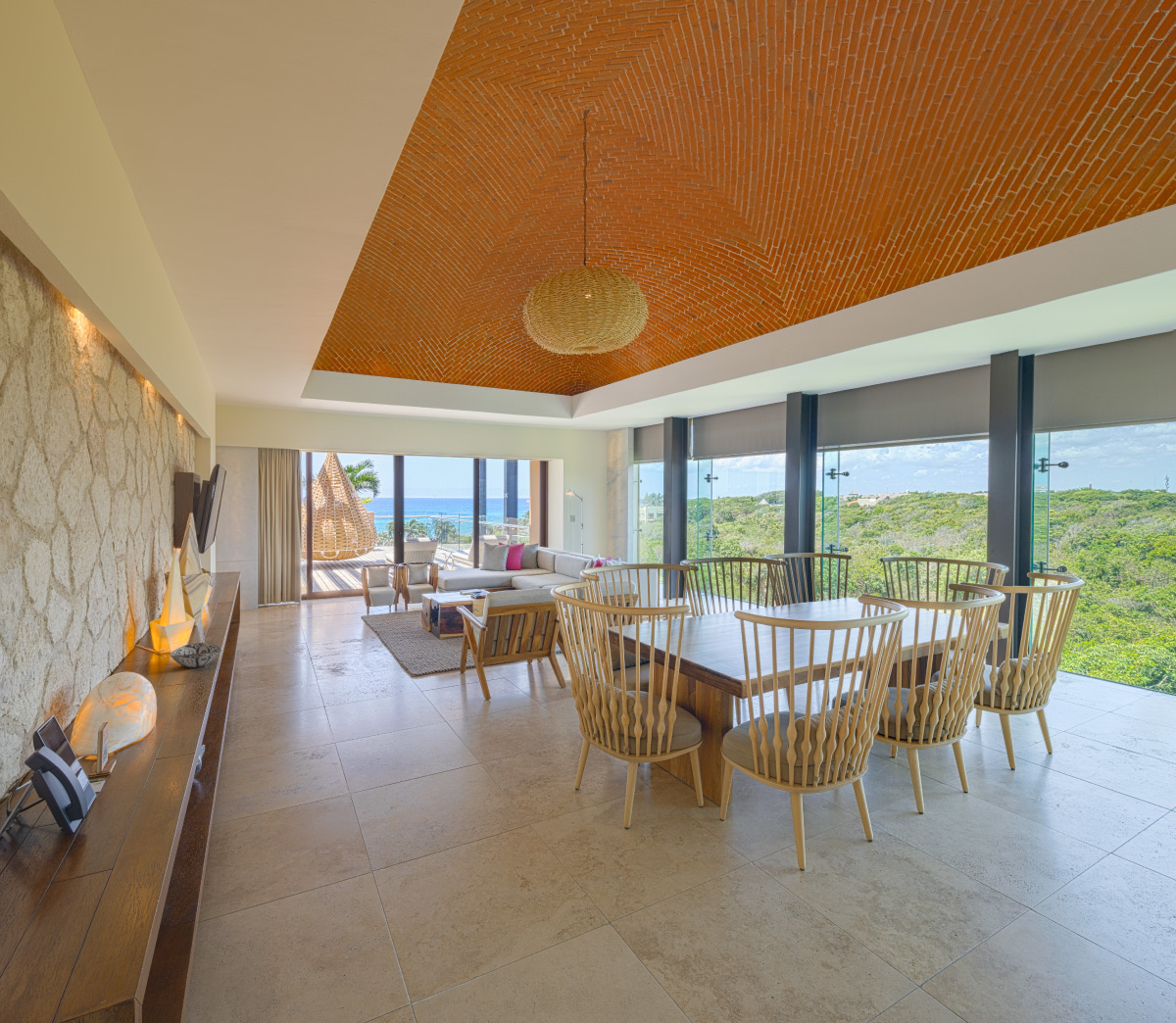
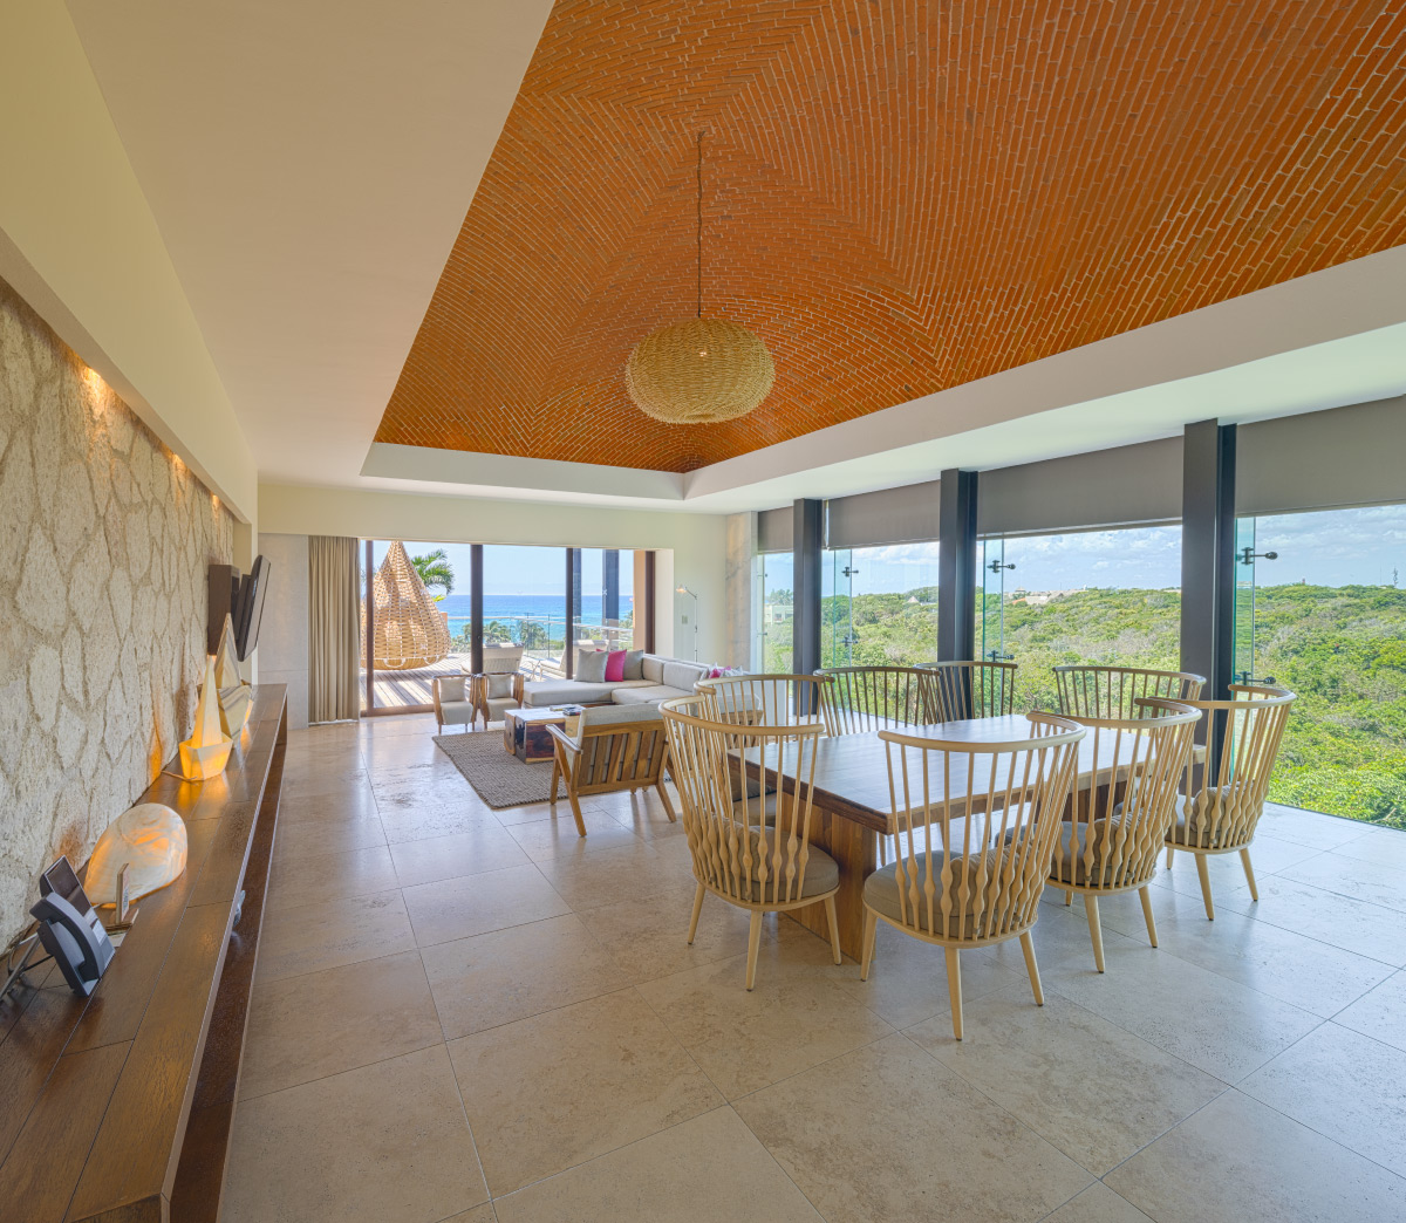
- decorative bowl [170,642,222,668]
